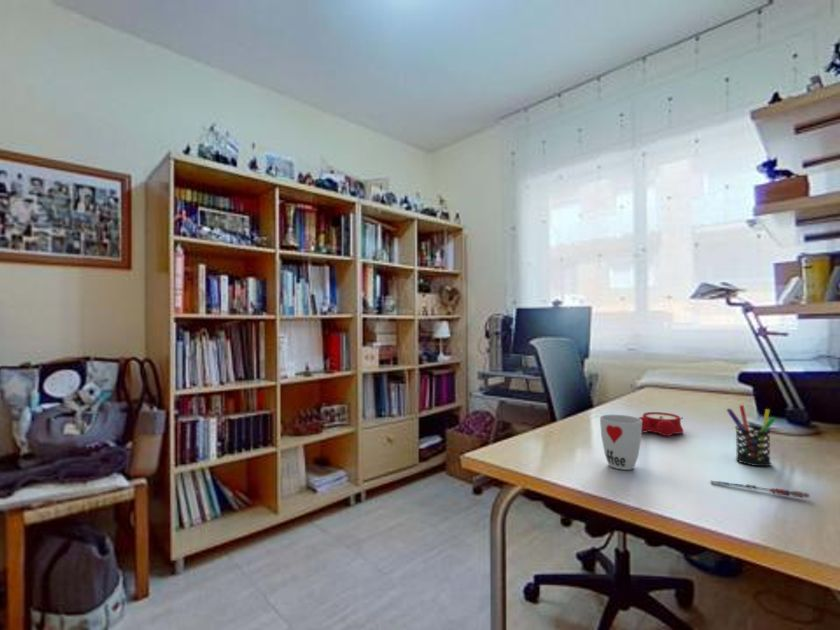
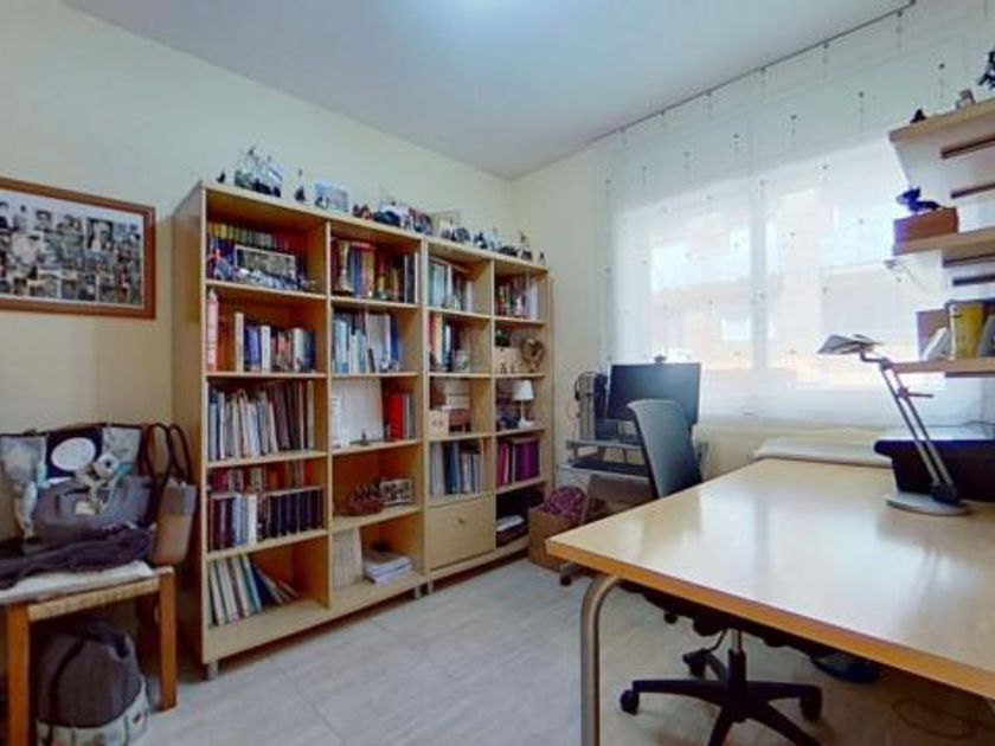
- cup [599,414,642,471]
- alarm clock [638,411,684,437]
- pen holder [725,404,777,467]
- pen [710,480,811,499]
